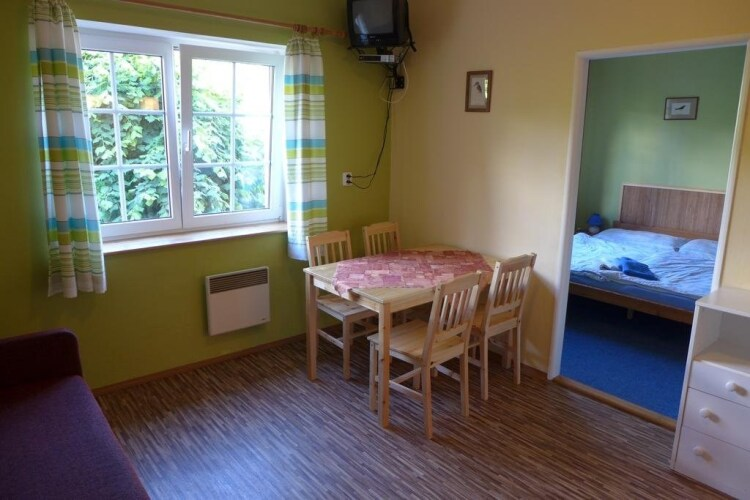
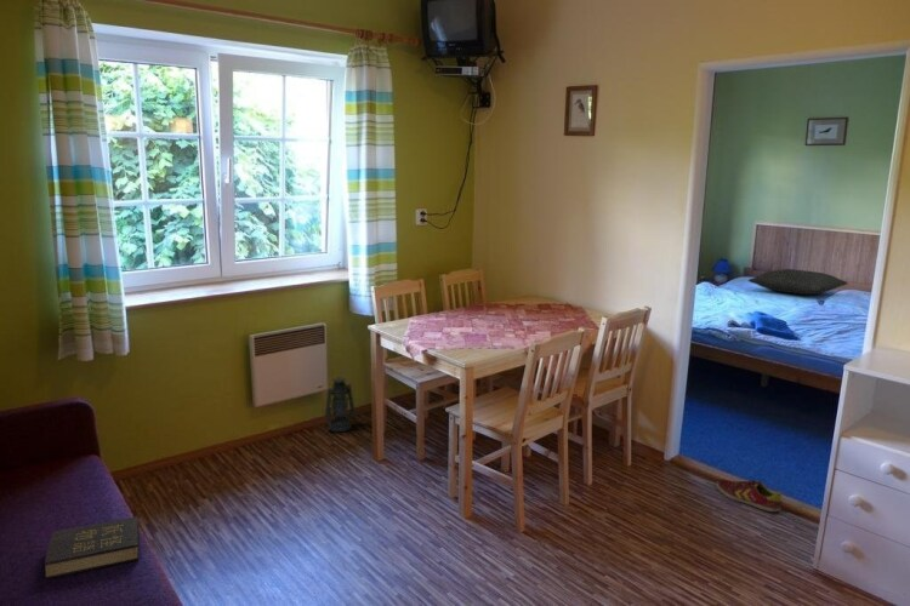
+ shoe [715,478,783,513]
+ pillow [747,268,849,296]
+ hardback book [44,515,140,581]
+ lantern [322,377,356,433]
